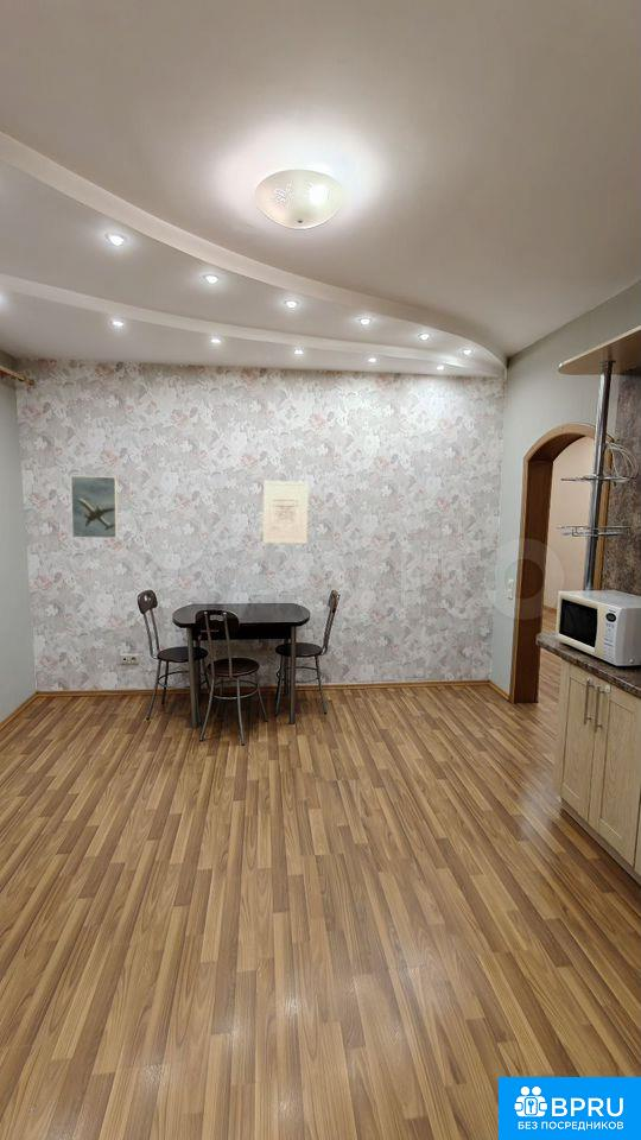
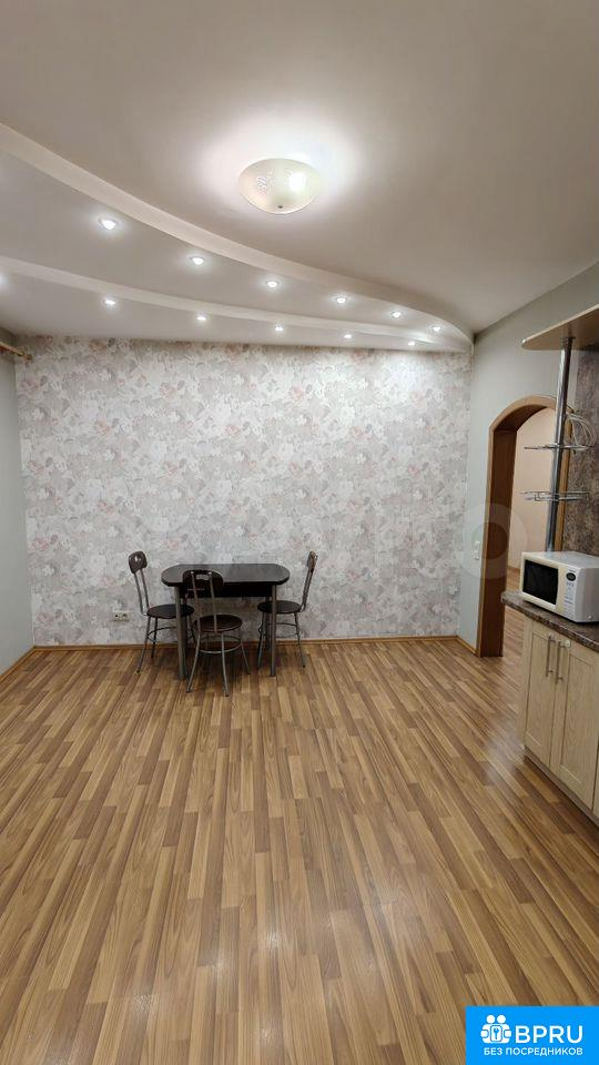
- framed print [70,475,119,539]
- wall art [262,480,309,544]
